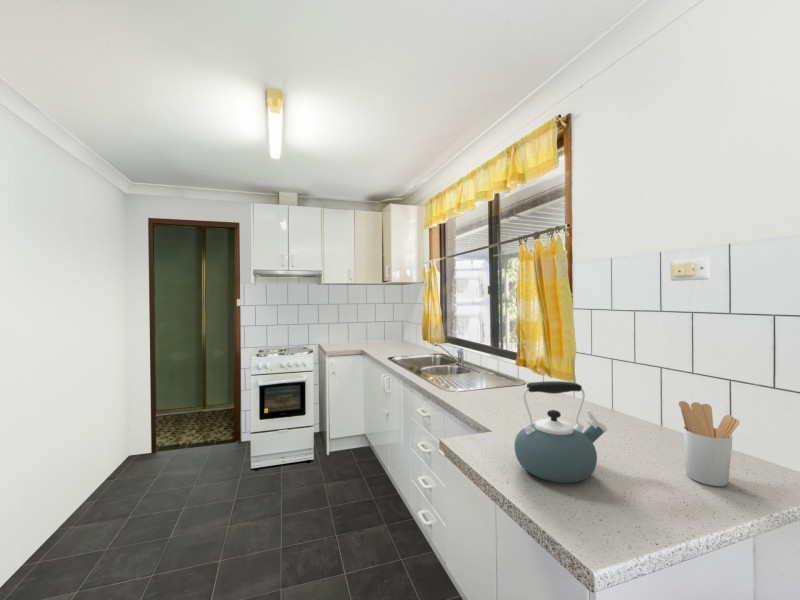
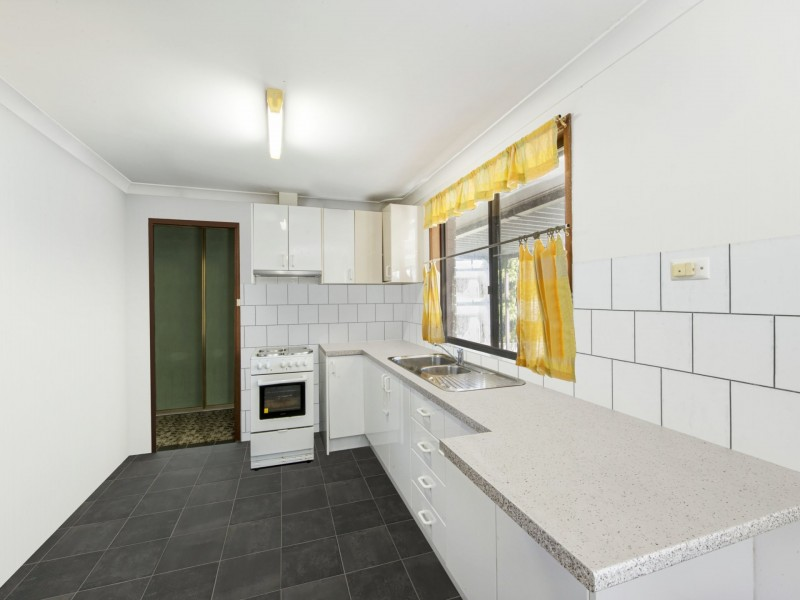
- utensil holder [678,400,740,487]
- kettle [513,380,608,484]
